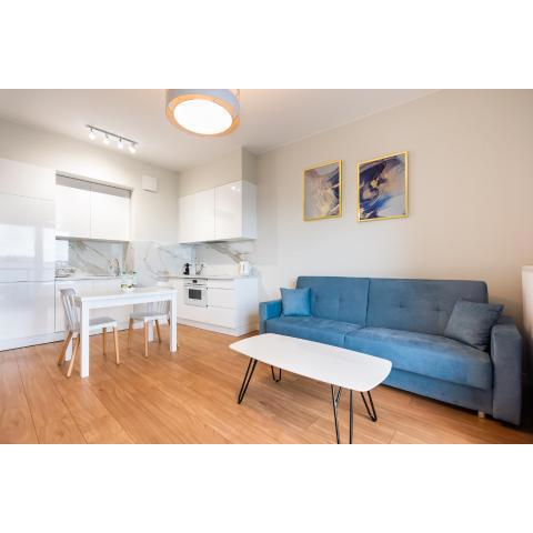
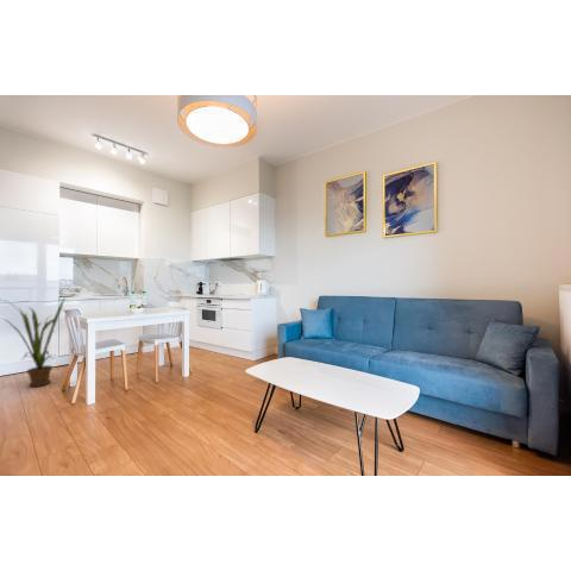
+ house plant [0,296,67,388]
